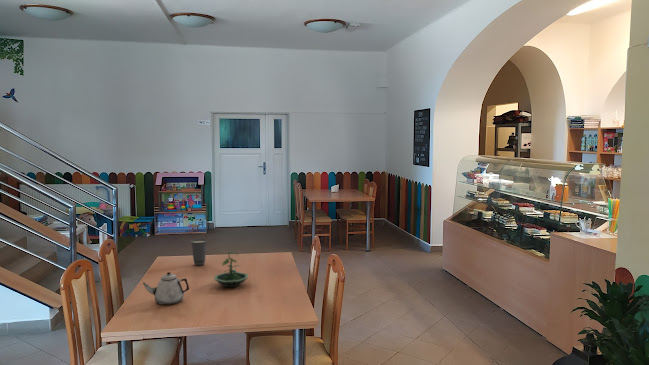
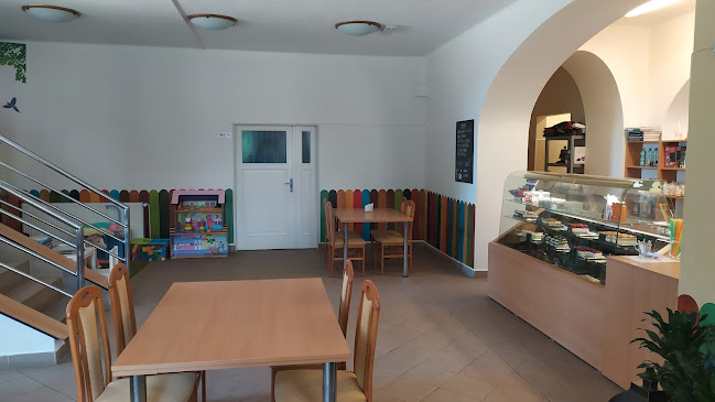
- teapot [142,271,190,306]
- cup [189,238,209,266]
- terrarium [213,251,249,288]
